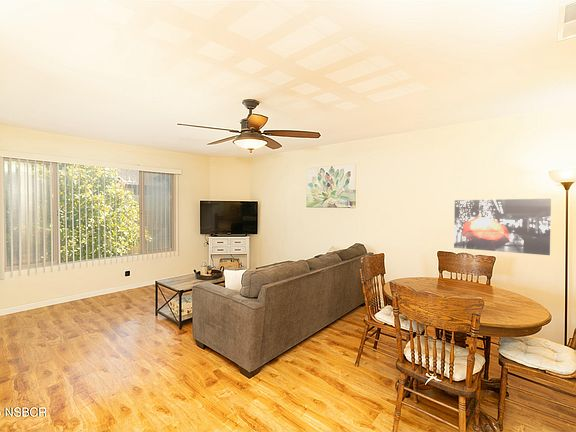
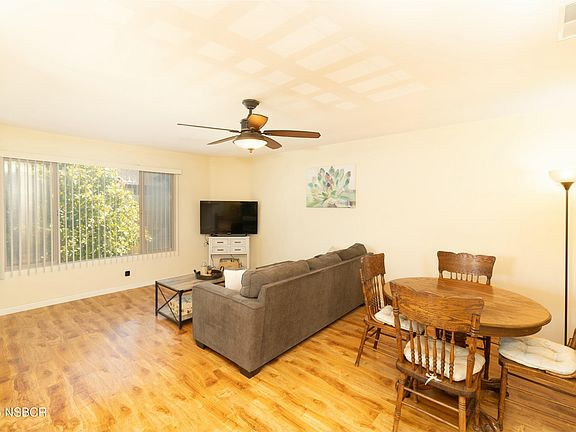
- wall art [453,198,552,256]
